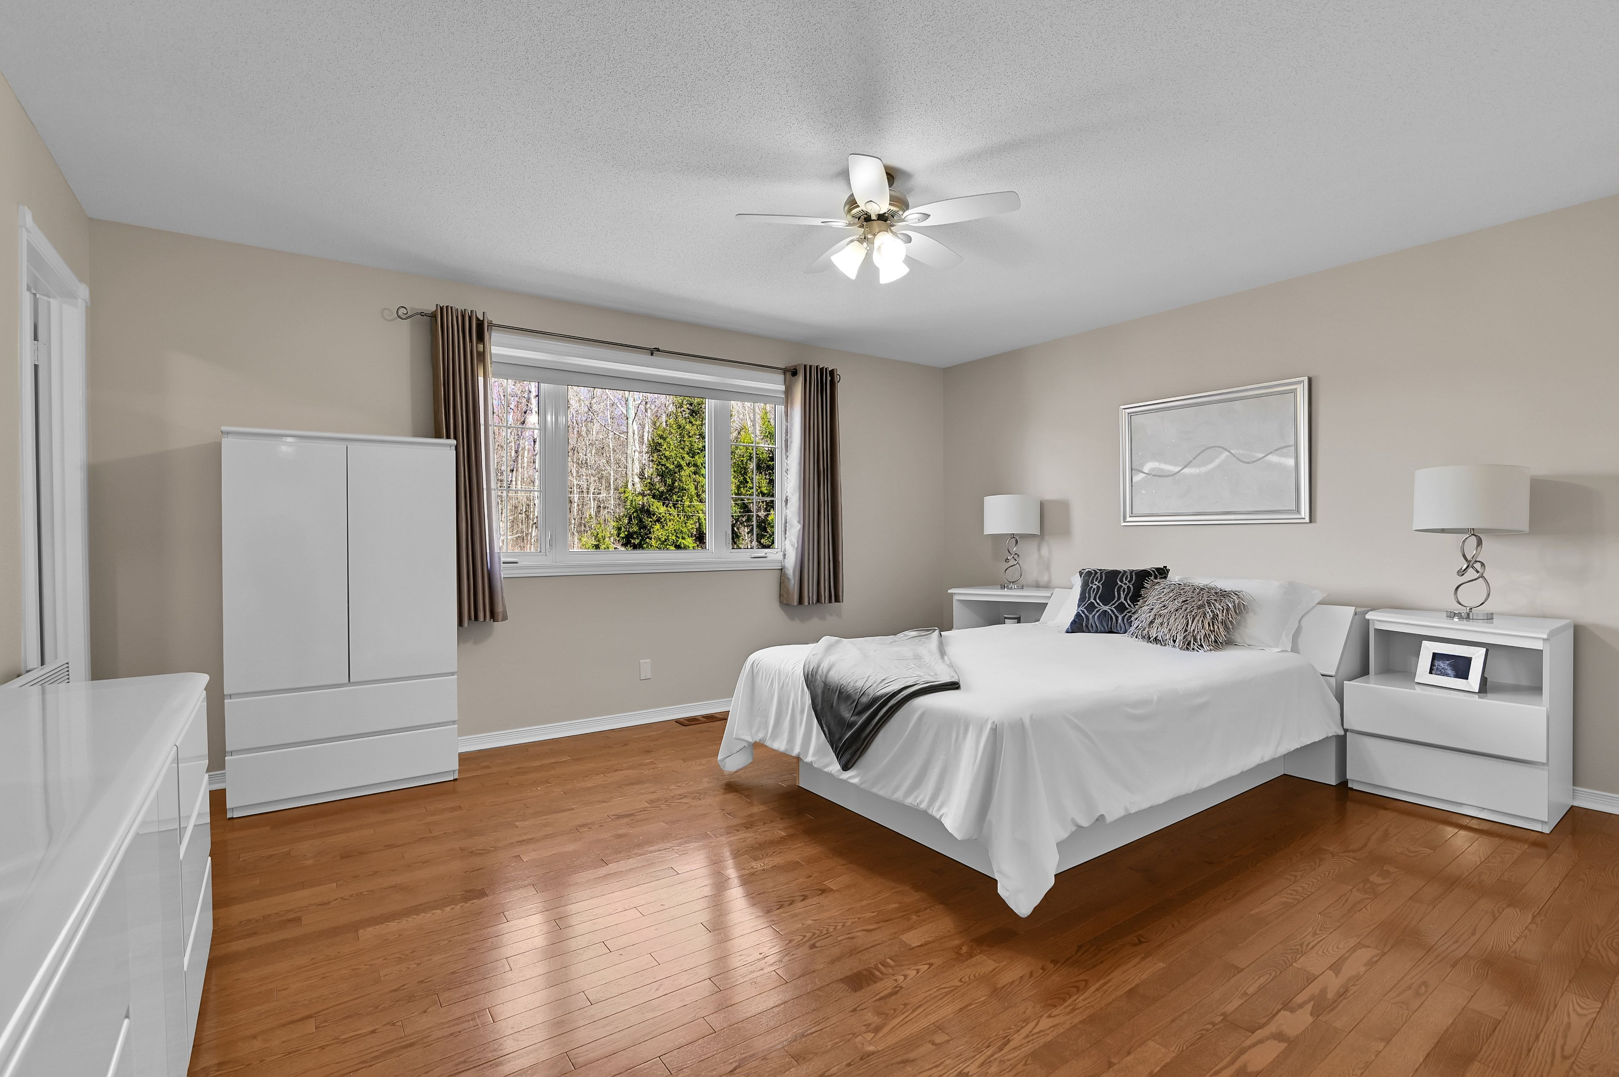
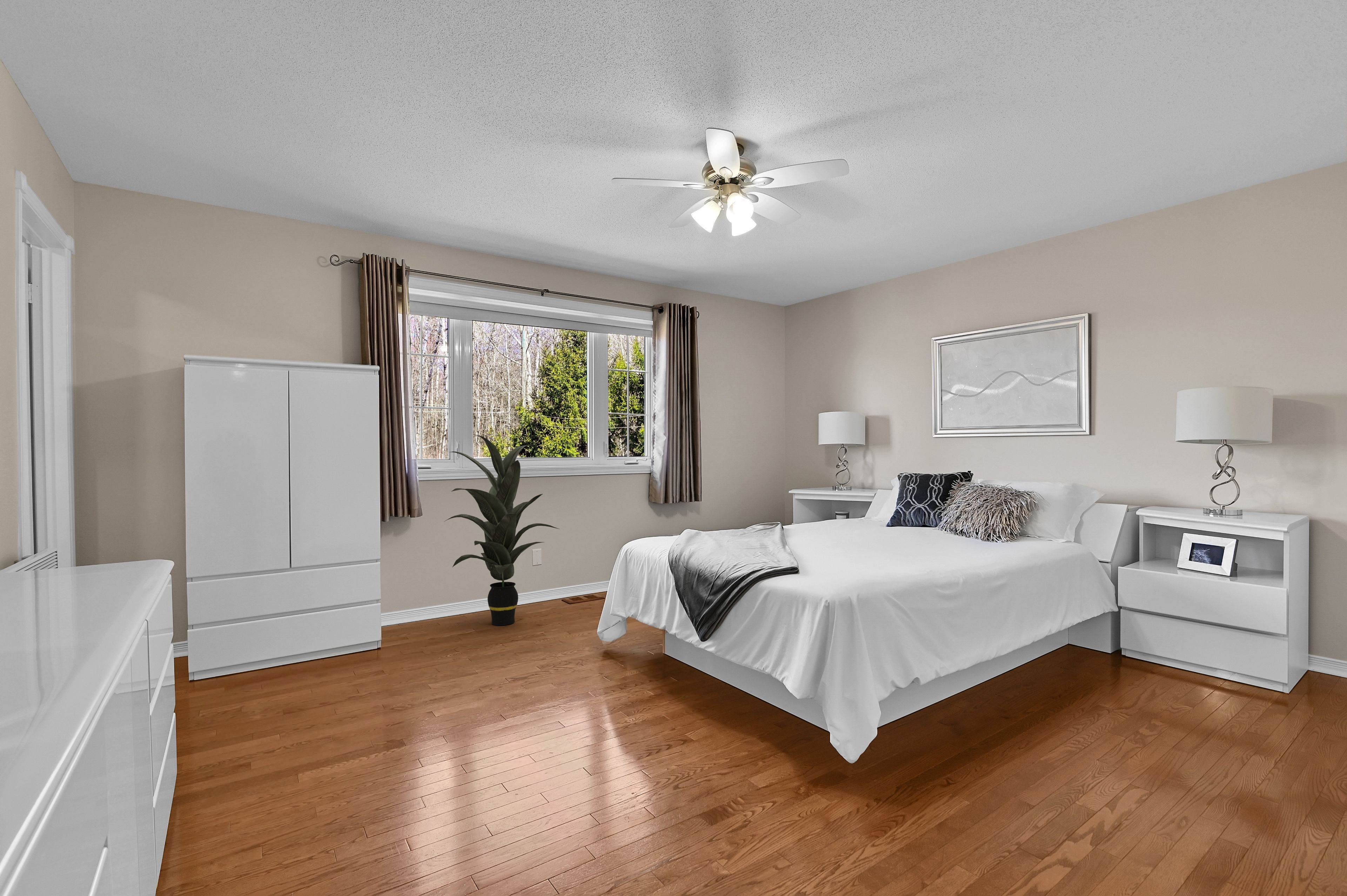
+ indoor plant [444,434,559,626]
